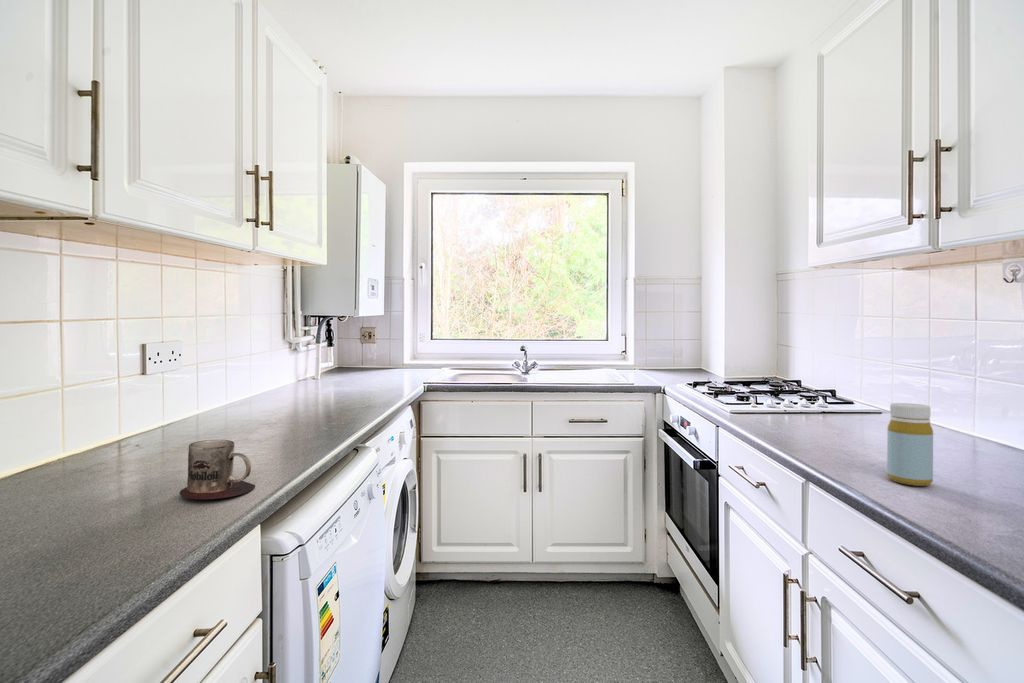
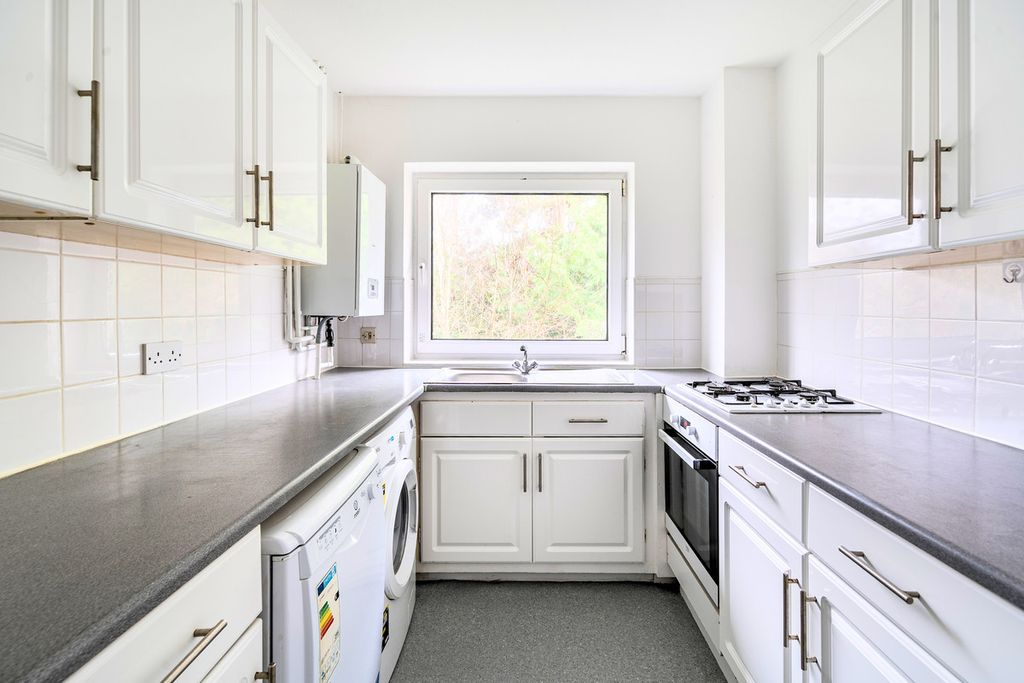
- mug [178,439,256,500]
- bottle [886,402,934,487]
